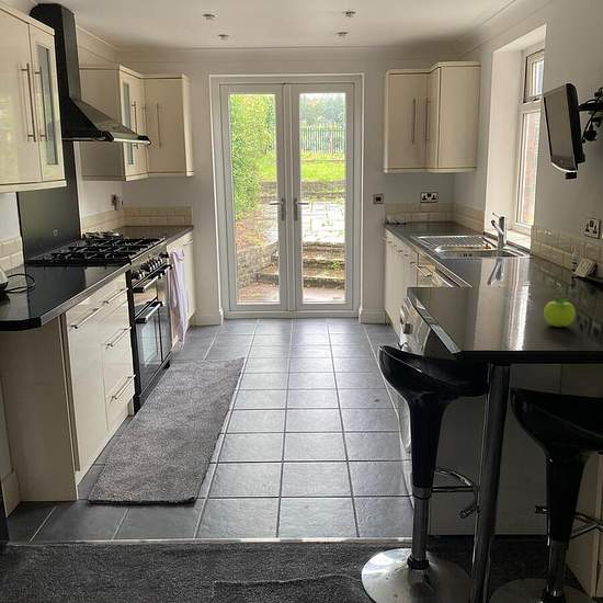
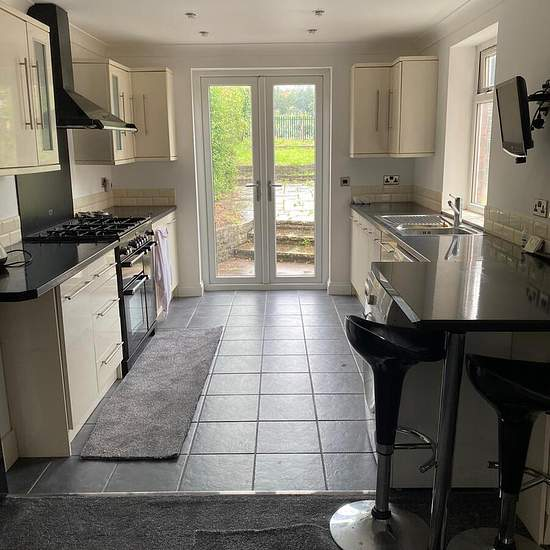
- fruit [543,293,577,328]
